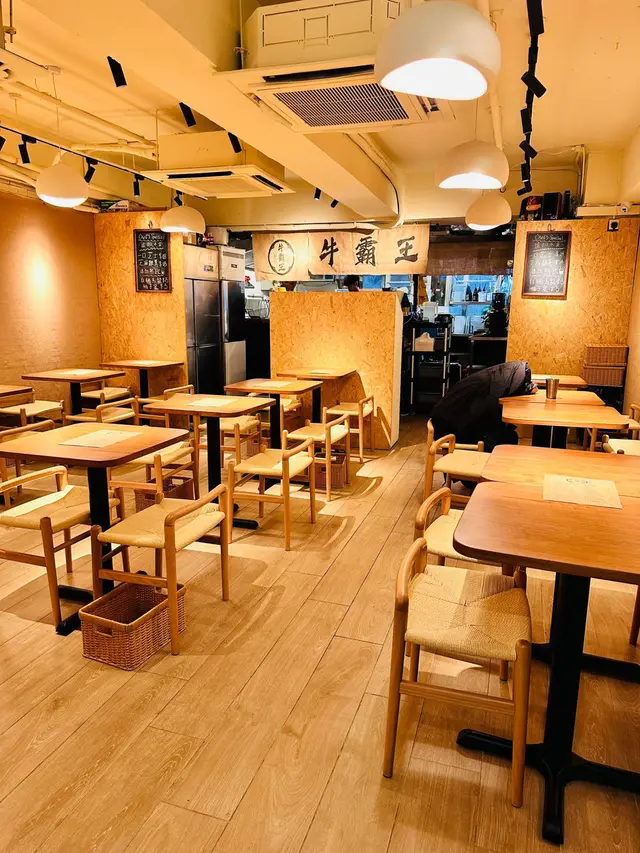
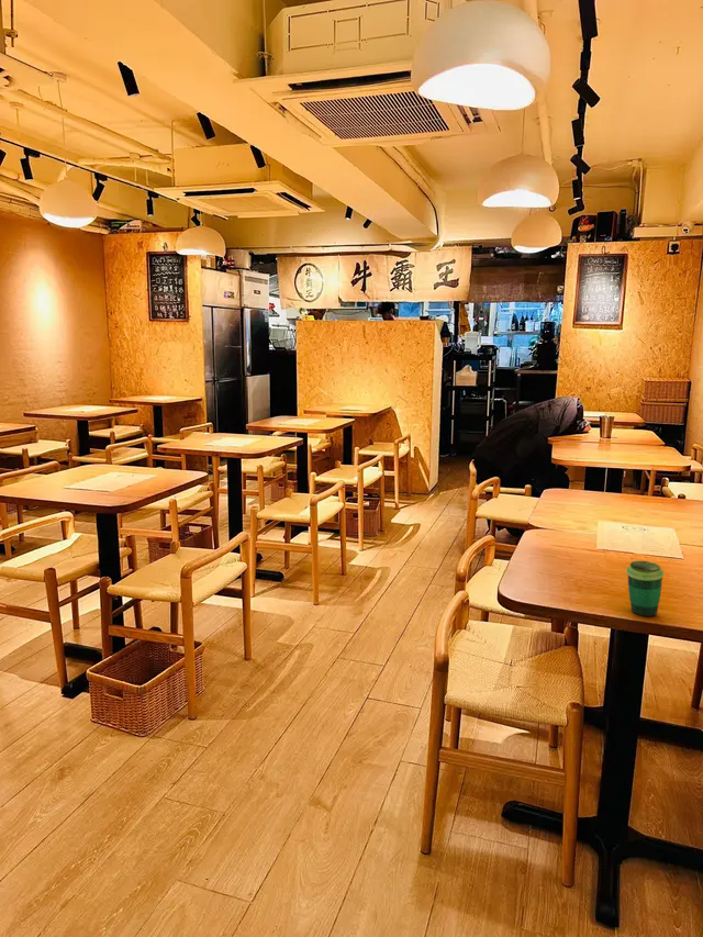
+ cup [625,560,665,617]
